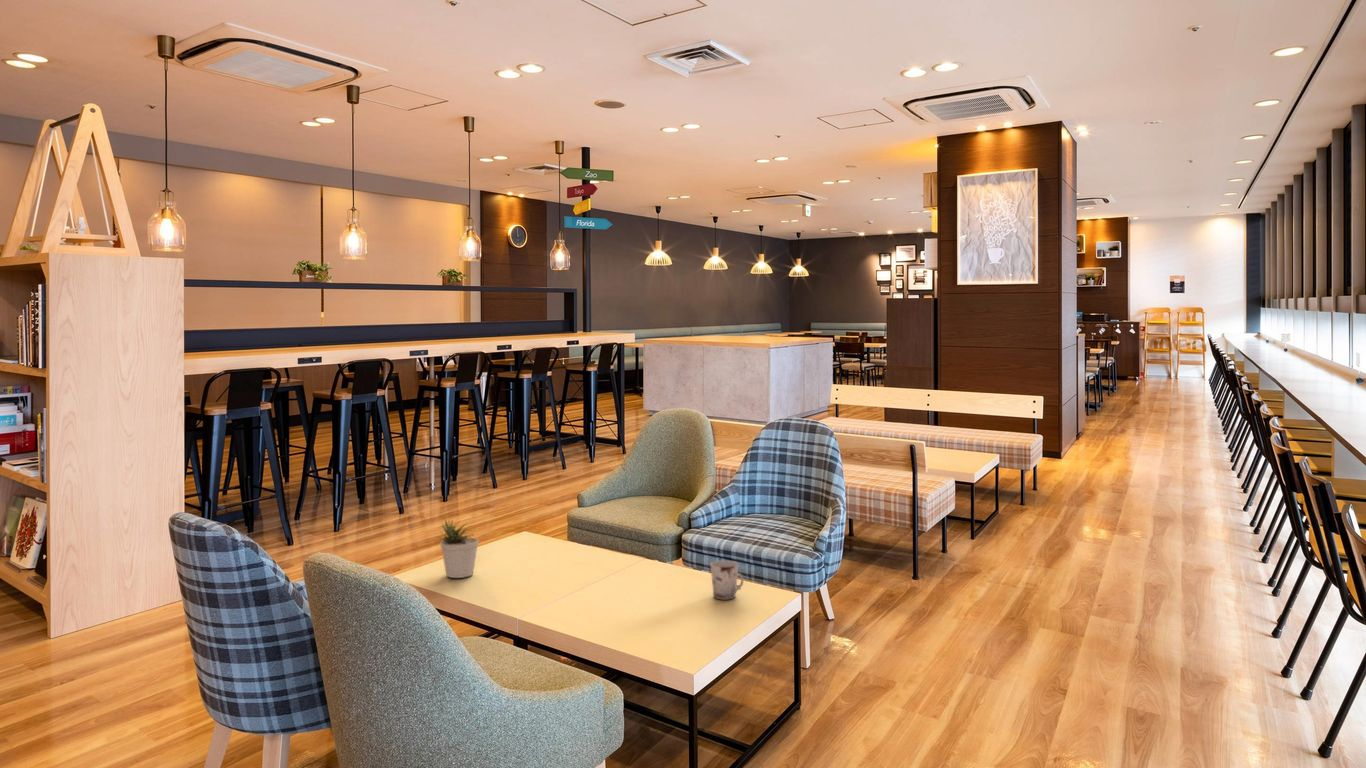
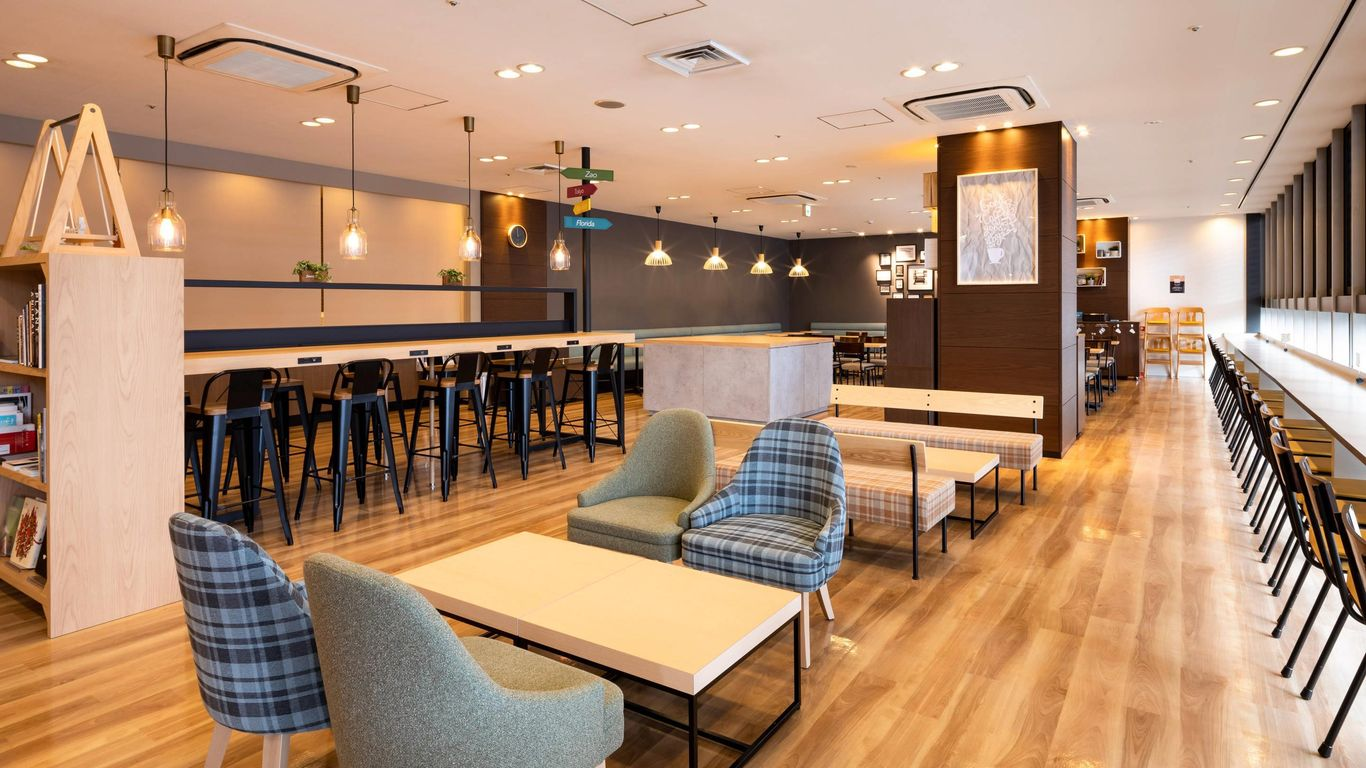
- potted plant [437,516,480,579]
- cup [709,560,744,601]
